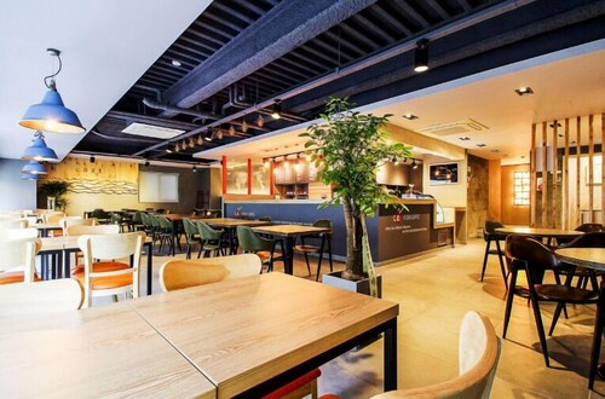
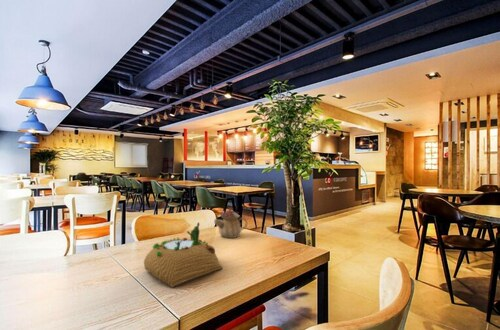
+ succulent planter [143,221,224,288]
+ teapot [213,207,248,239]
